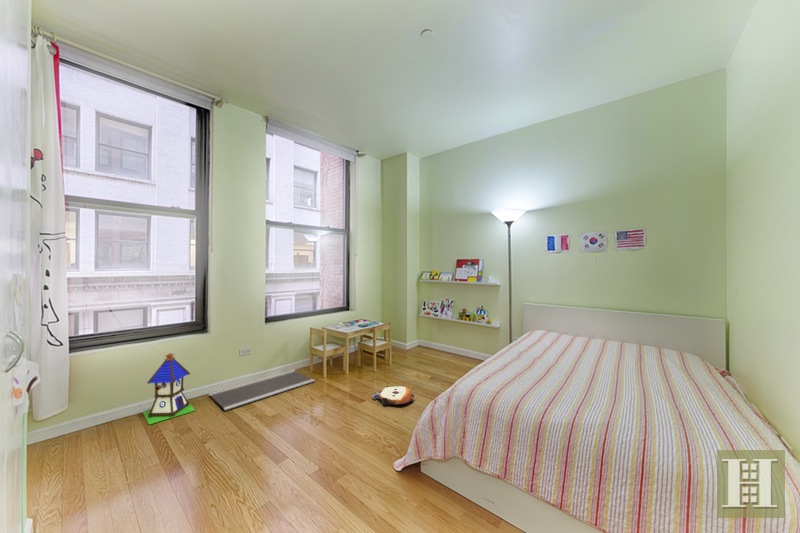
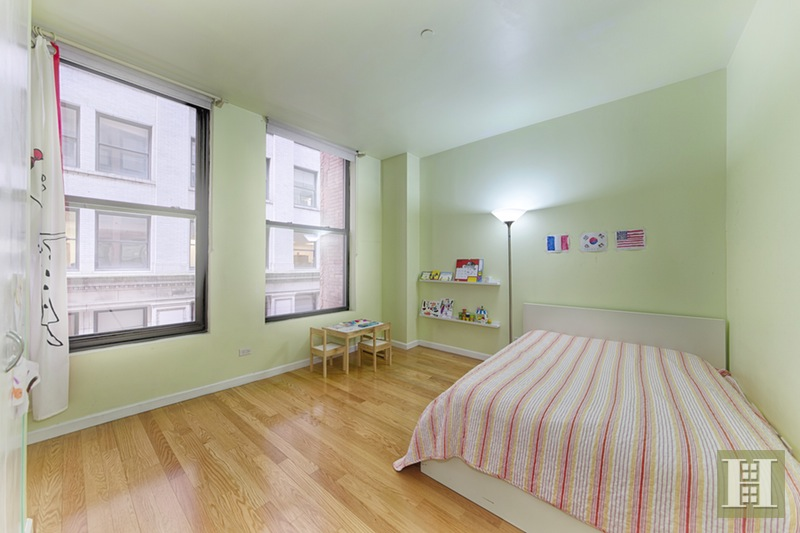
- door mat [207,370,316,412]
- plush toy [371,385,416,406]
- toy house [142,352,196,425]
